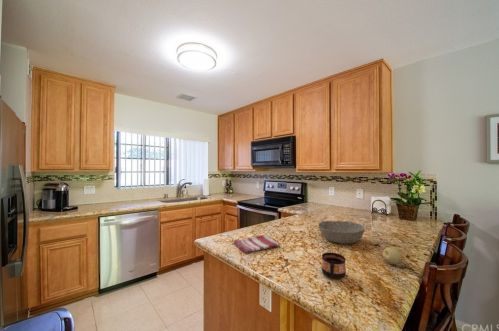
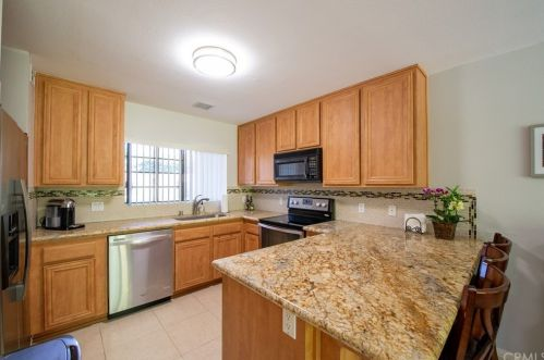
- bowl [317,220,365,245]
- cup [321,251,347,280]
- dish towel [233,234,281,254]
- fruit [381,246,404,266]
